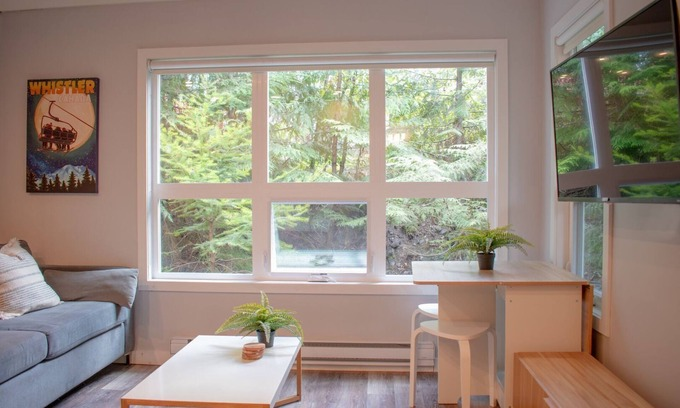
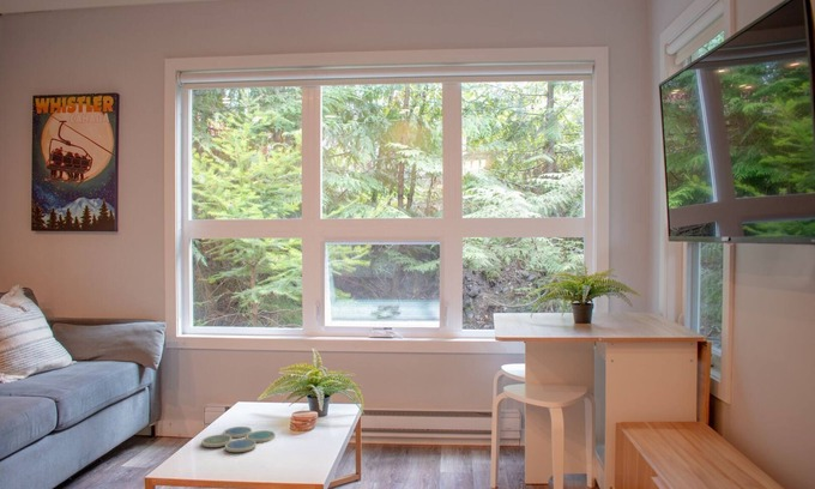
+ drink coaster [200,425,277,453]
